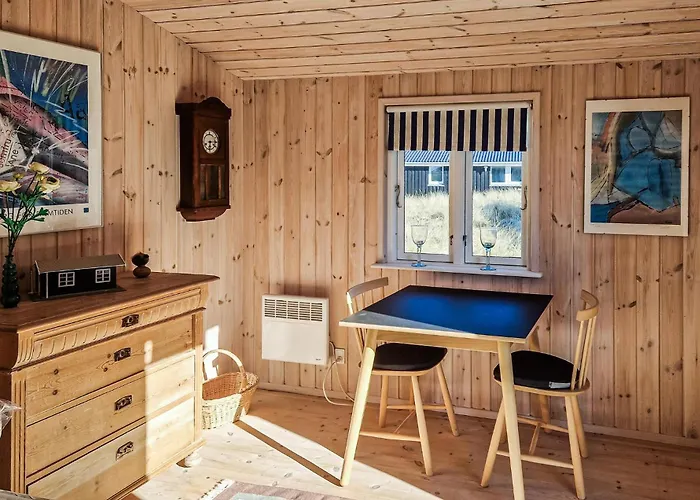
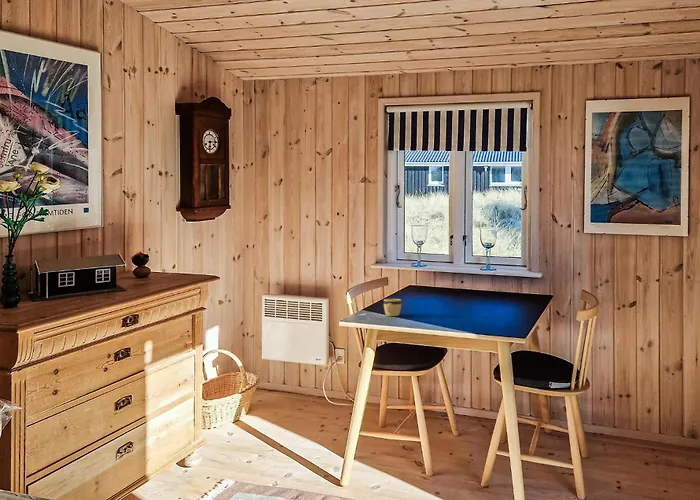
+ mug [383,298,402,317]
